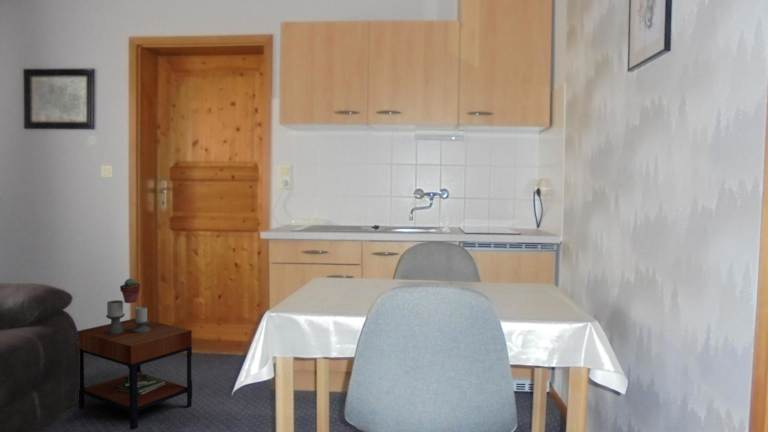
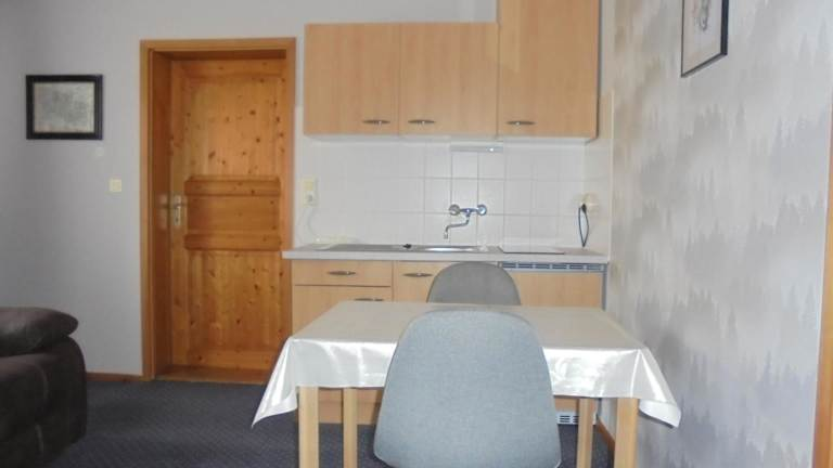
- potted succulent [119,277,141,304]
- side table [76,299,193,431]
